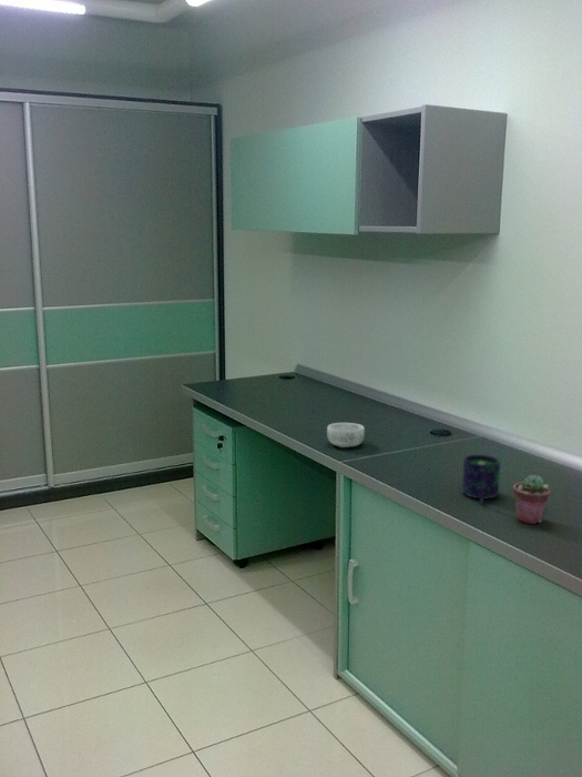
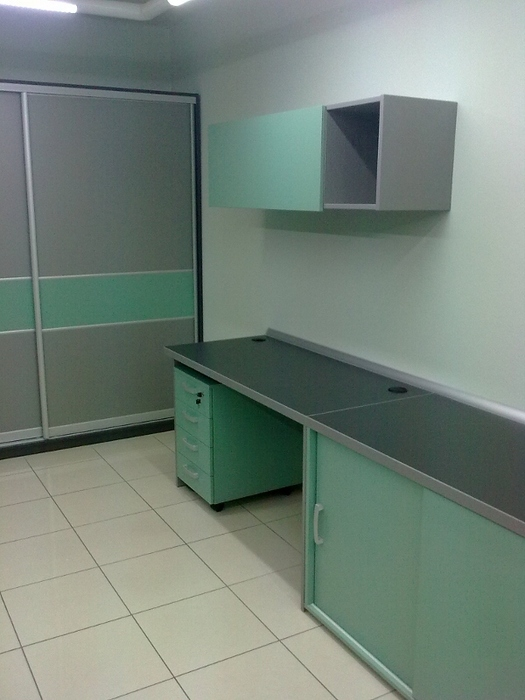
- decorative bowl [326,422,366,448]
- mug [461,454,501,505]
- potted succulent [511,474,551,525]
